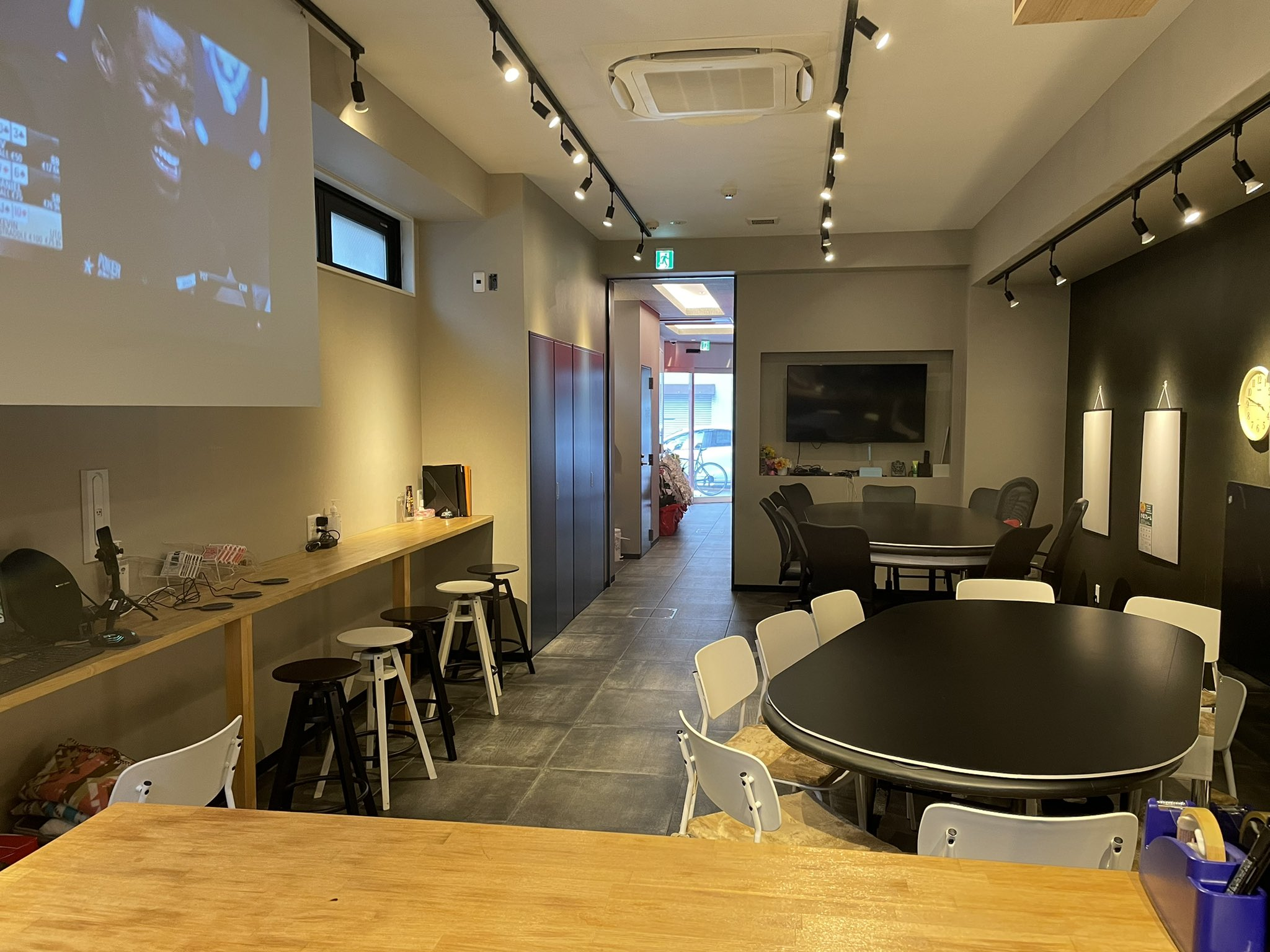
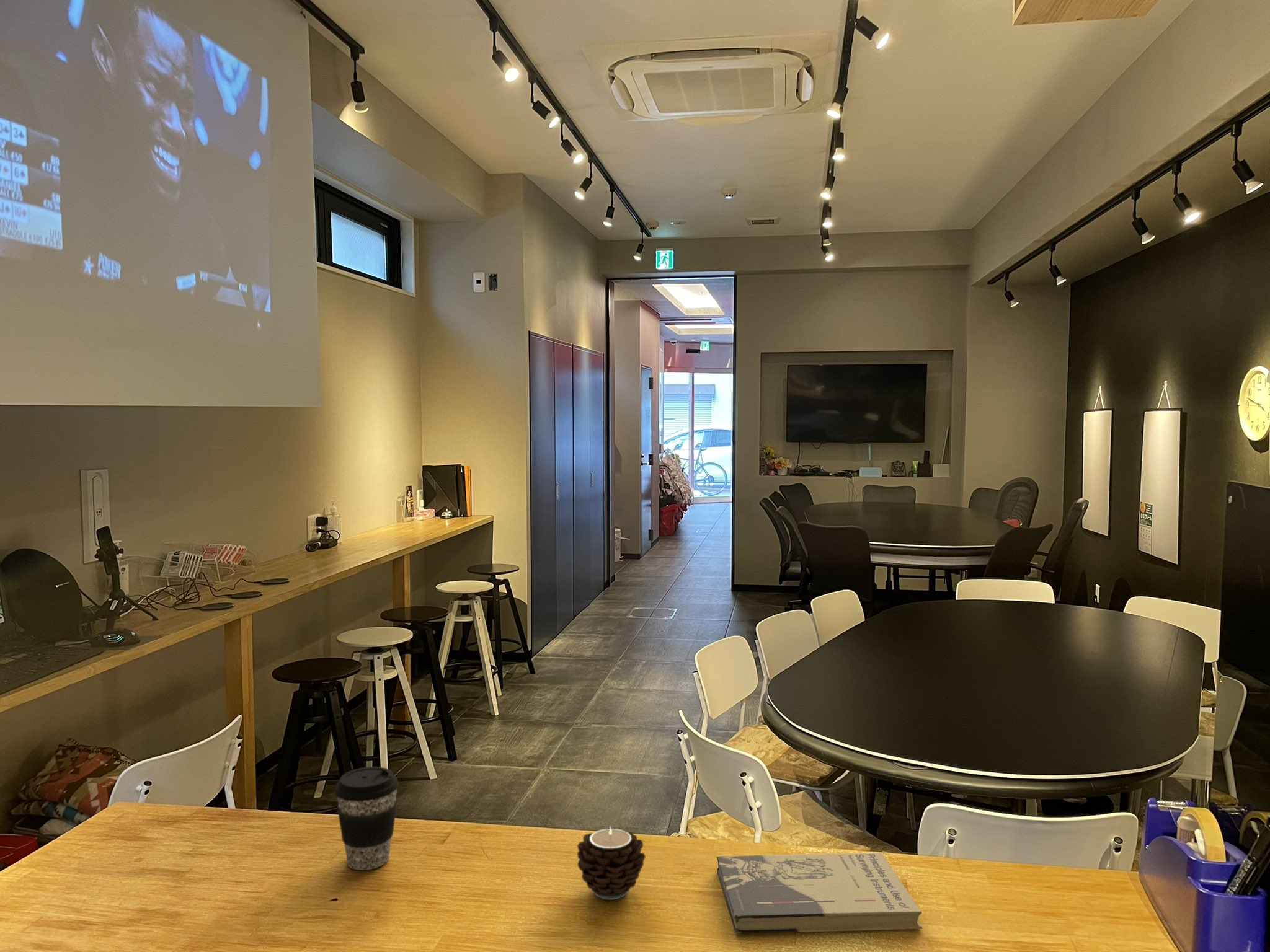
+ book [716,852,923,935]
+ coffee cup [334,766,399,871]
+ candle [577,826,646,901]
